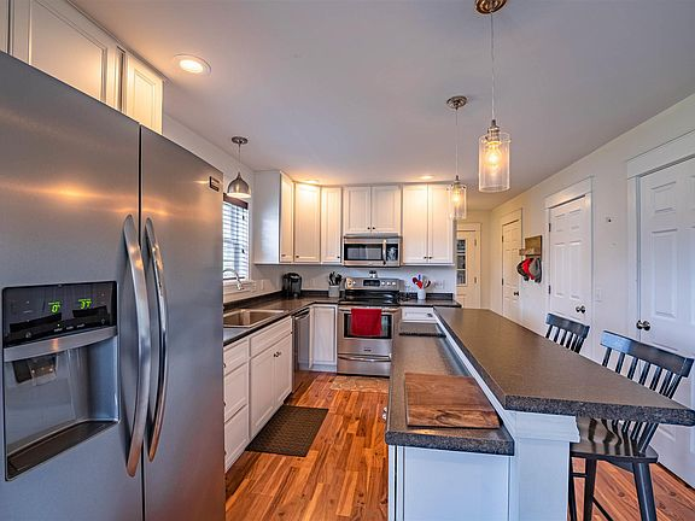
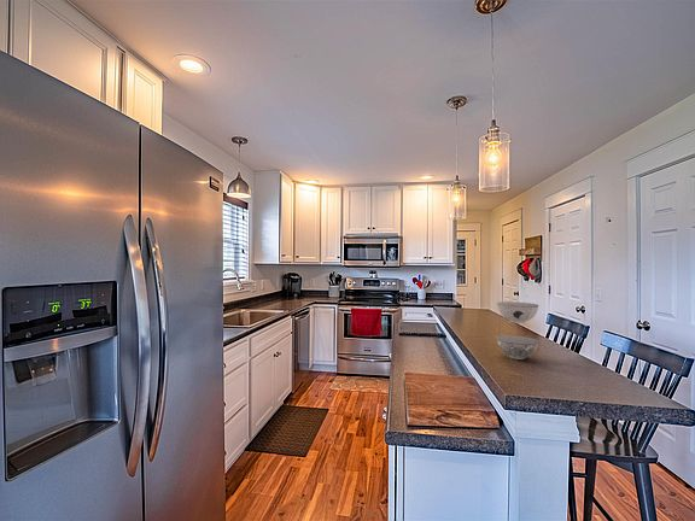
+ bowl [495,300,539,361]
